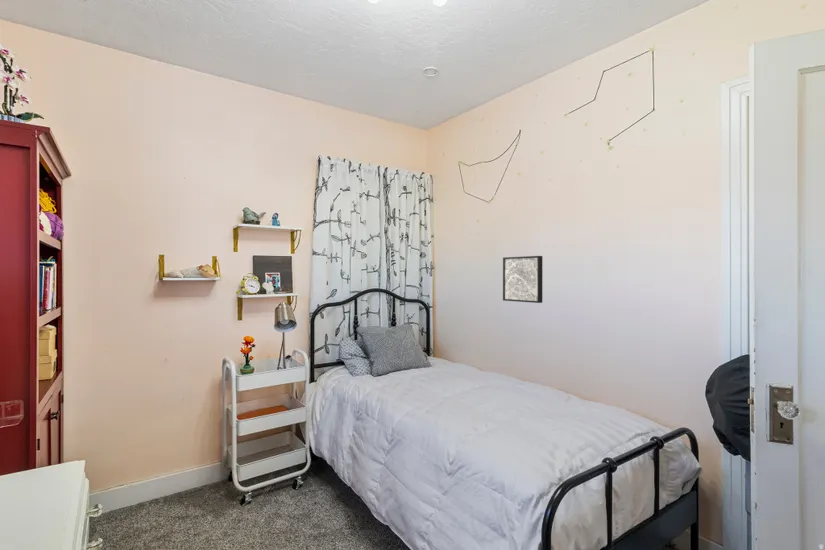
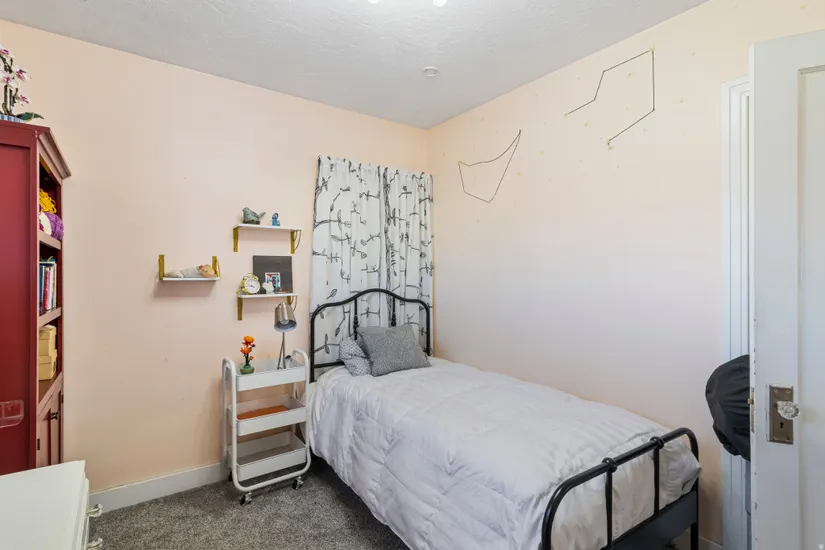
- wall art [502,255,543,304]
